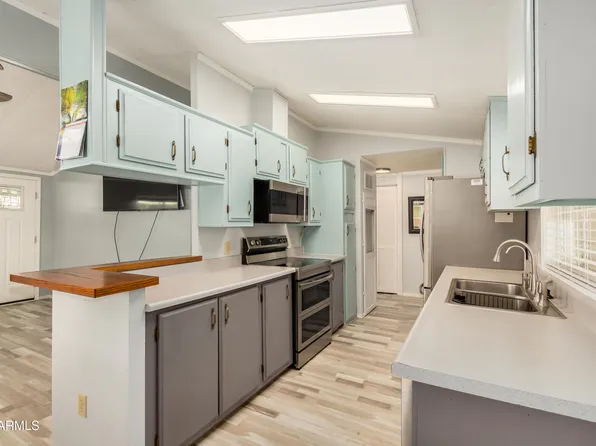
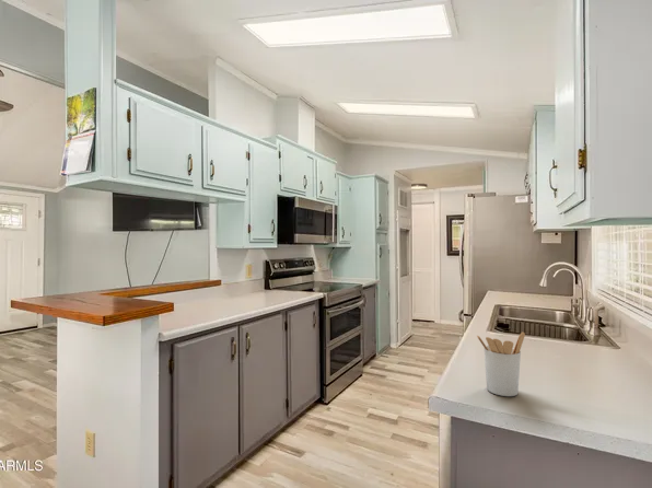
+ utensil holder [476,332,526,397]
